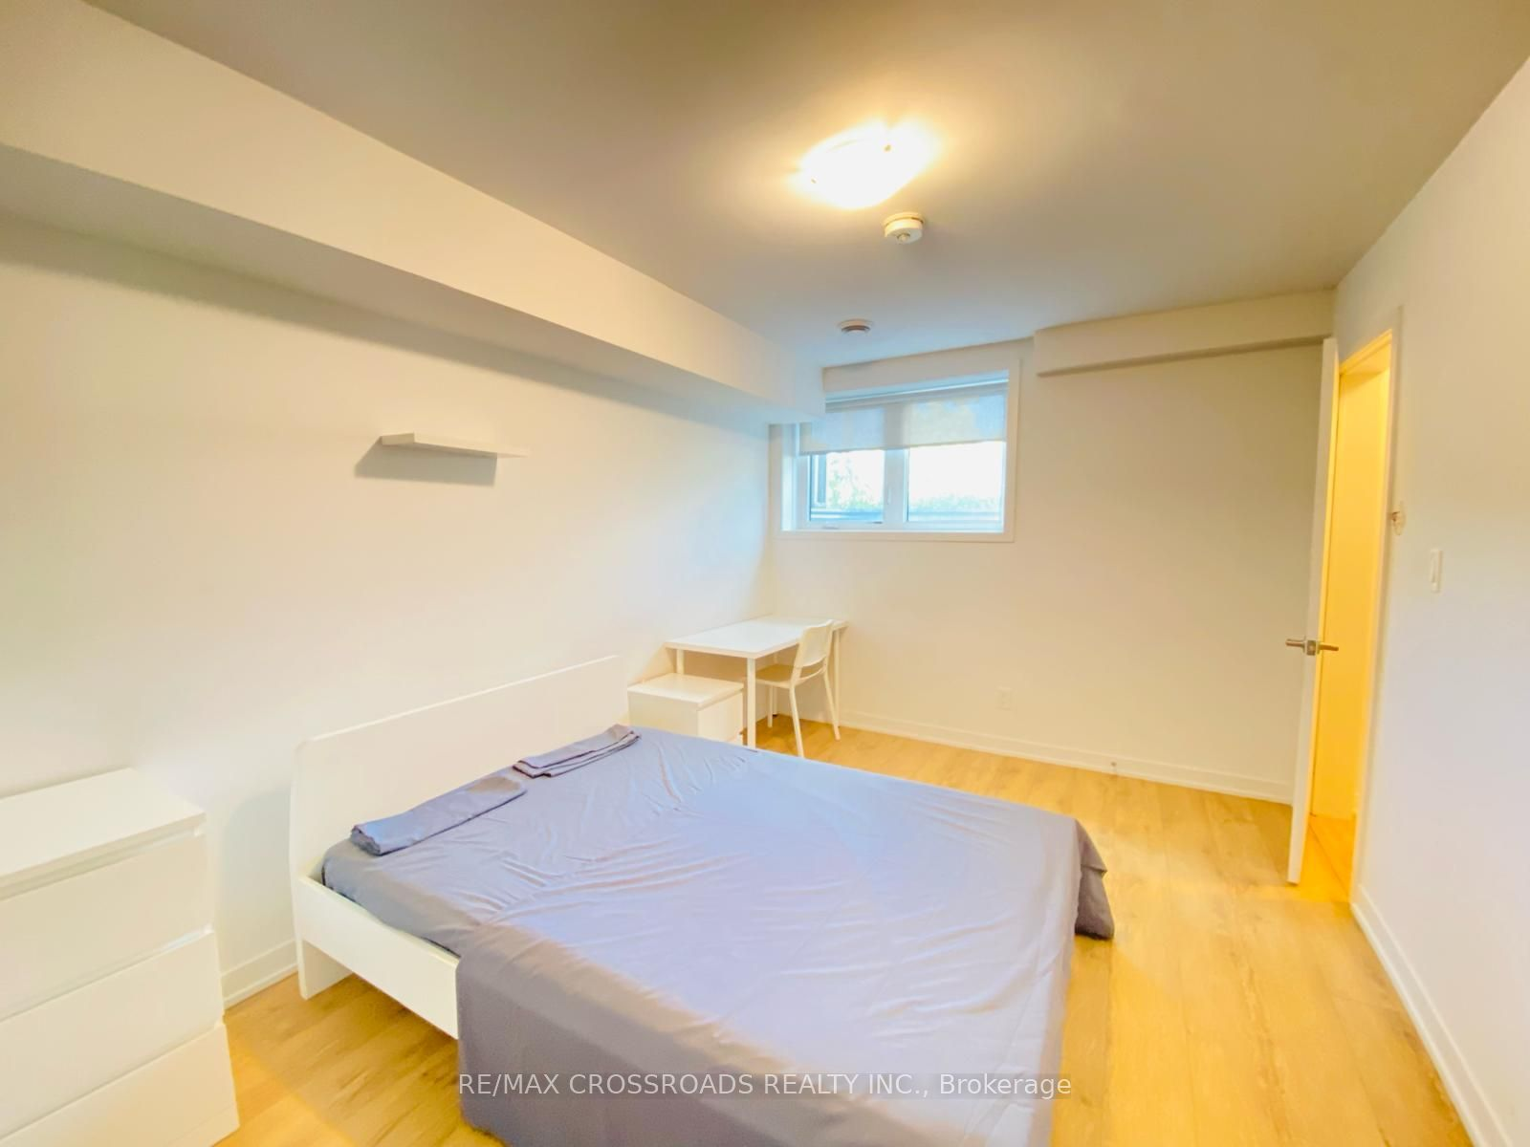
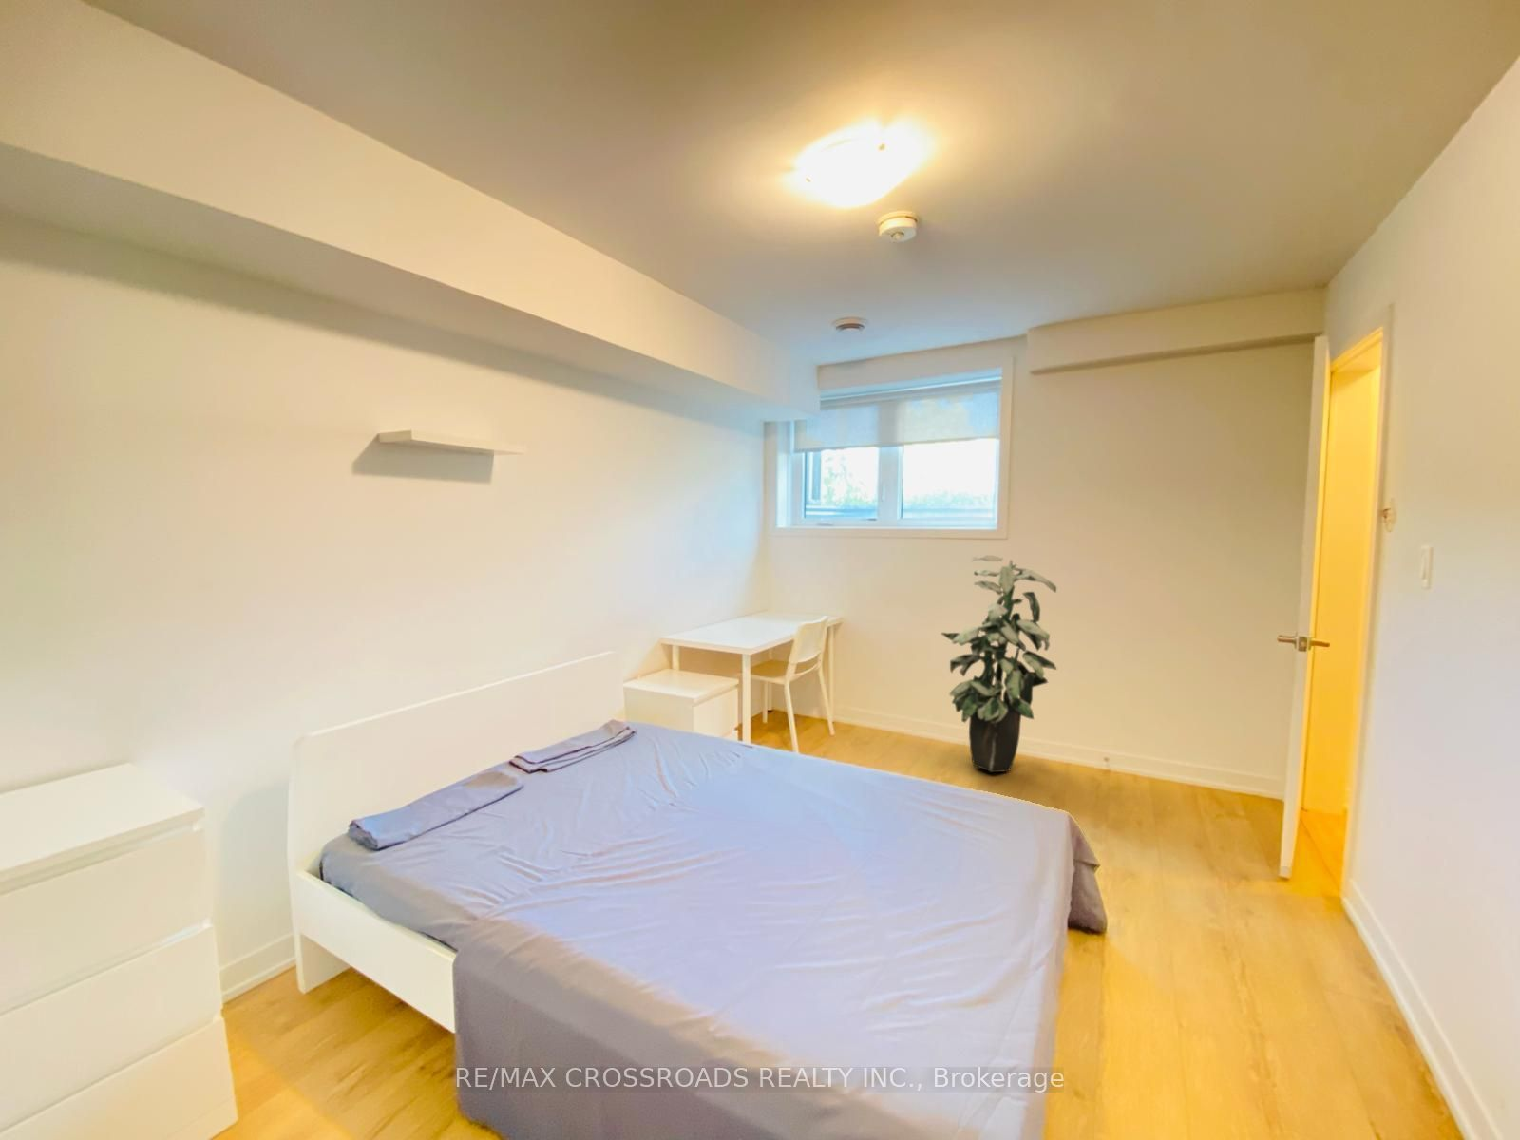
+ indoor plant [940,554,1058,774]
